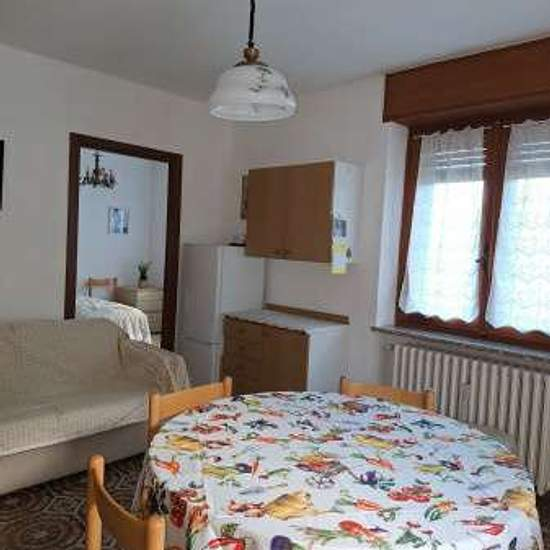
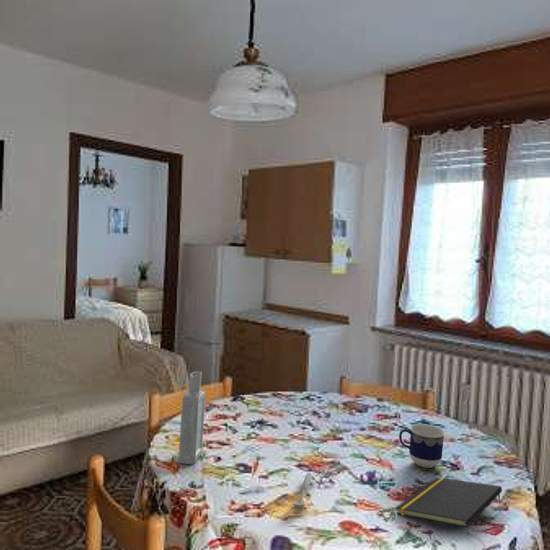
+ bottle [177,371,206,465]
+ spoon [291,472,313,508]
+ cup [398,423,446,469]
+ notepad [395,476,503,528]
